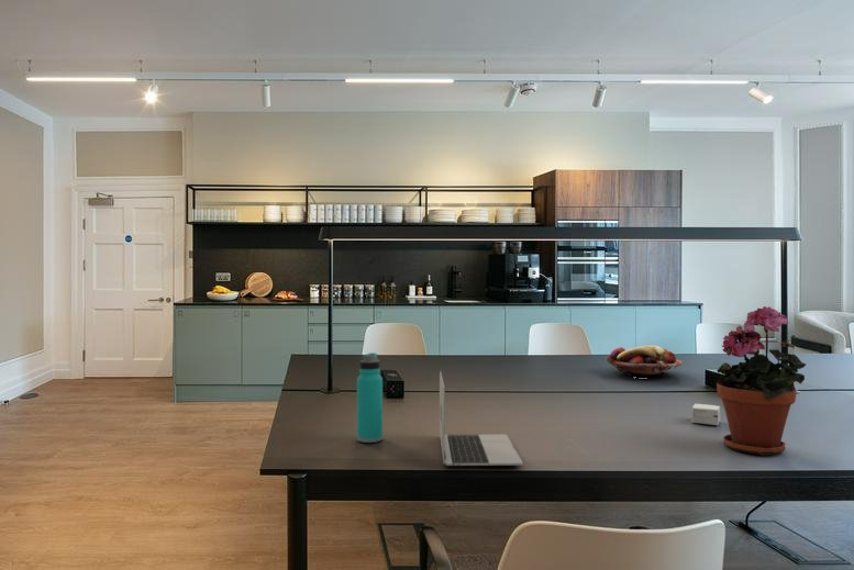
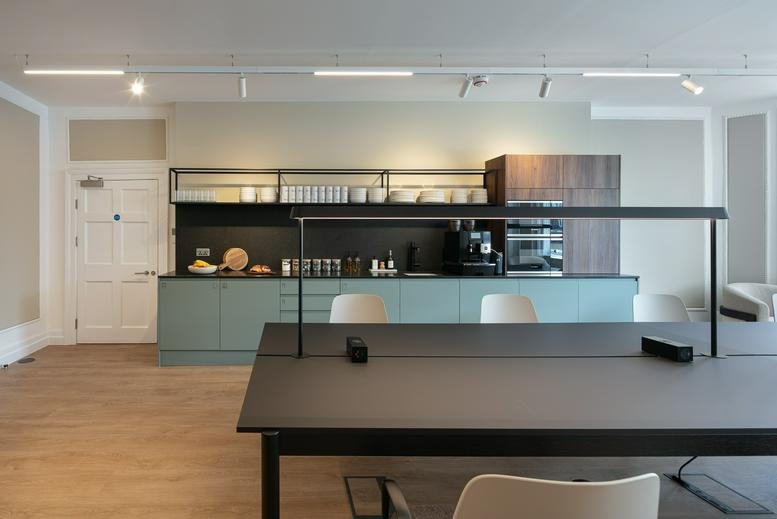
- small box [691,403,721,426]
- fruit basket [603,345,683,378]
- laptop [439,371,523,467]
- water bottle [356,351,384,444]
- potted plant [716,305,807,456]
